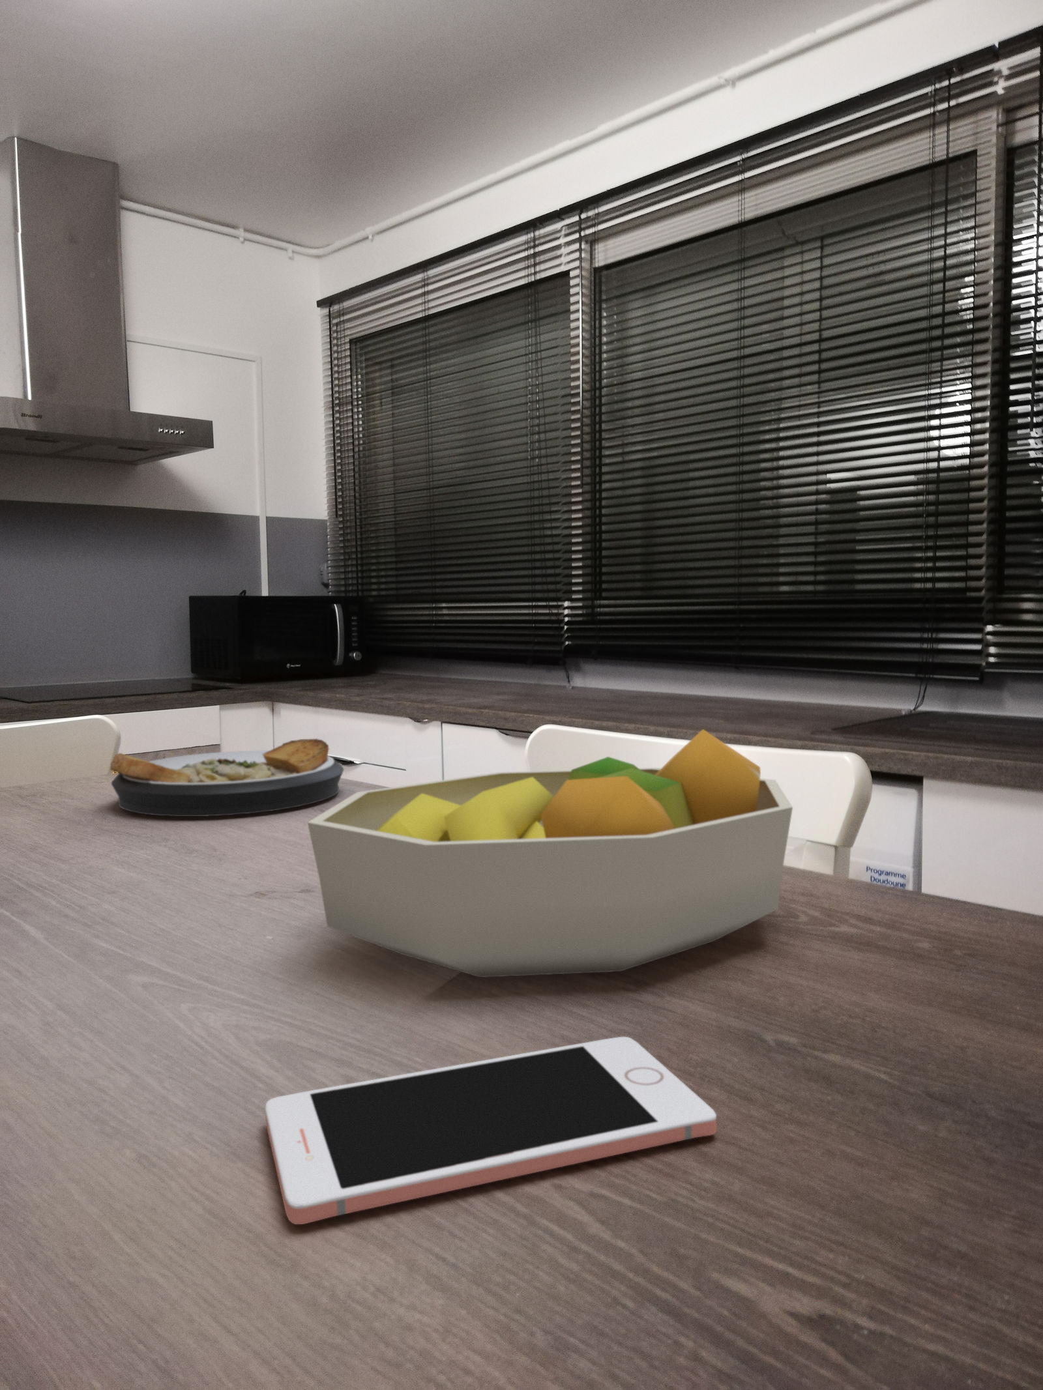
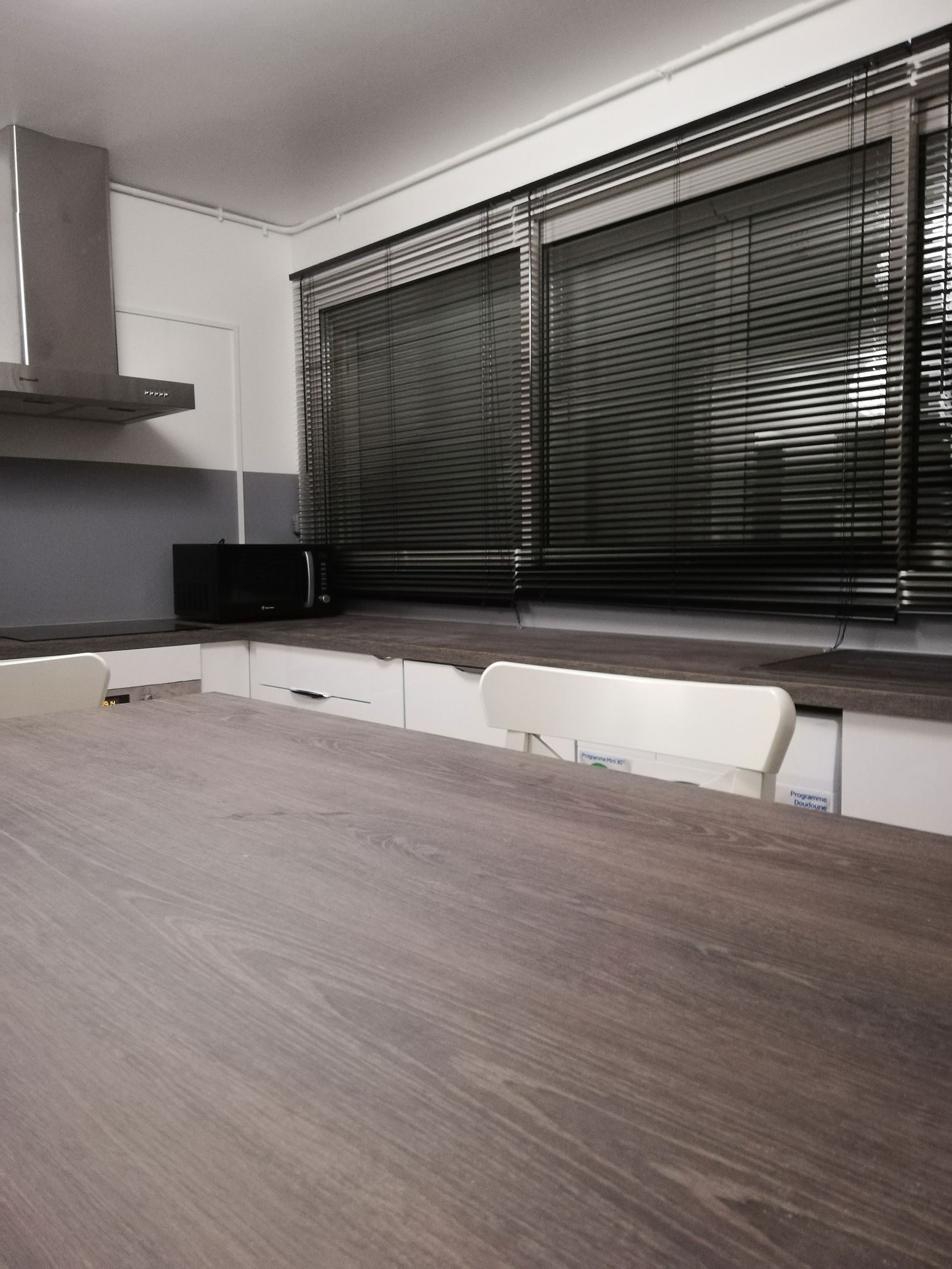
- cell phone [265,1036,718,1225]
- plate [110,737,345,817]
- fruit bowl [307,728,793,978]
